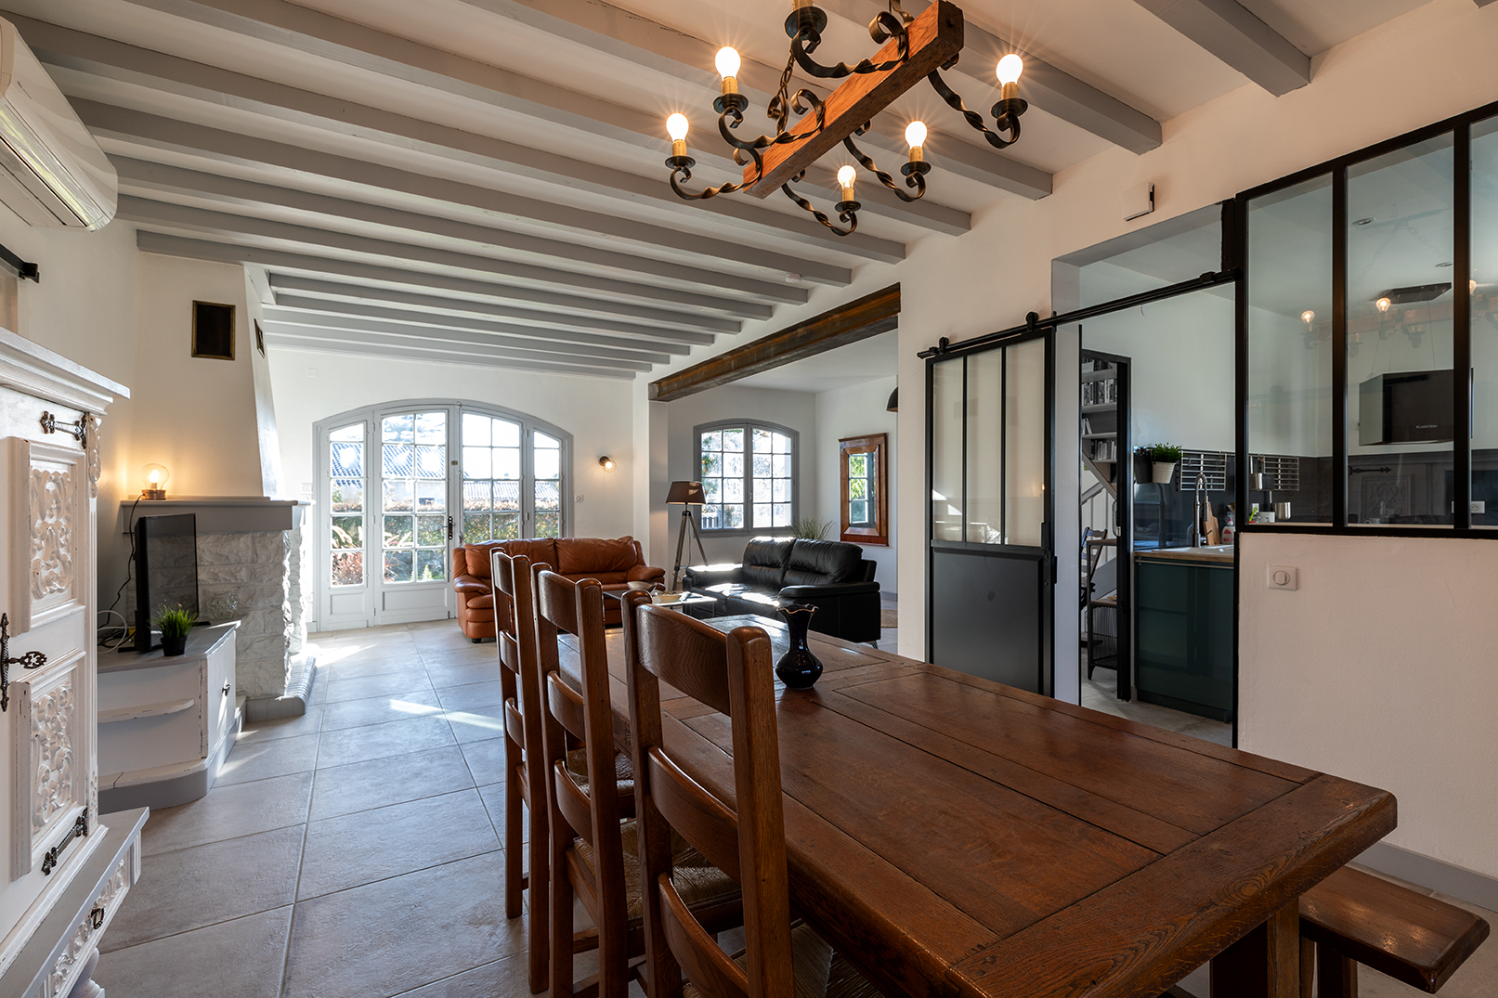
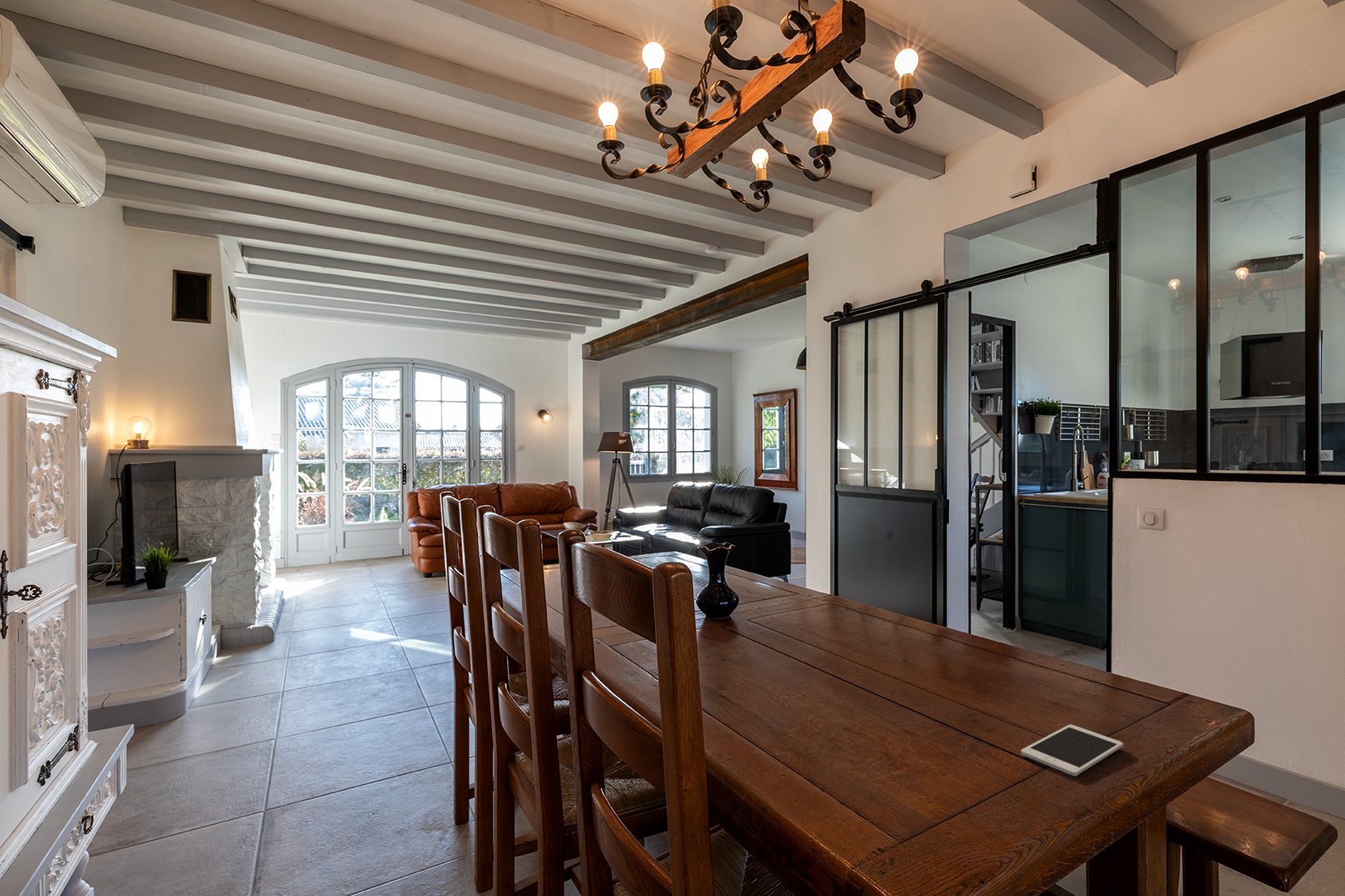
+ cell phone [1021,723,1124,777]
